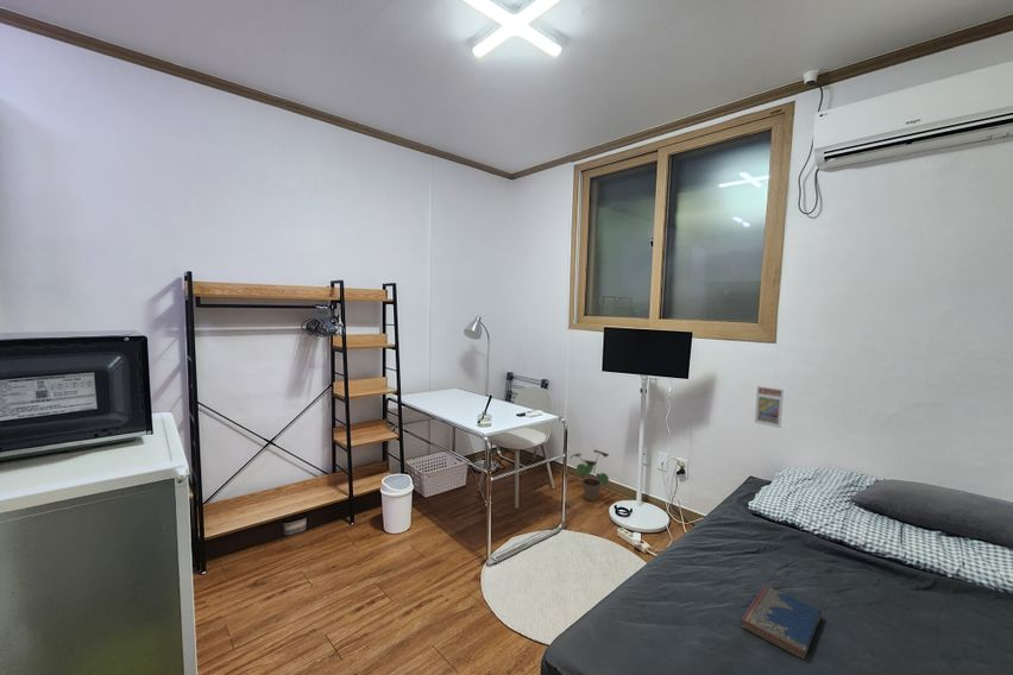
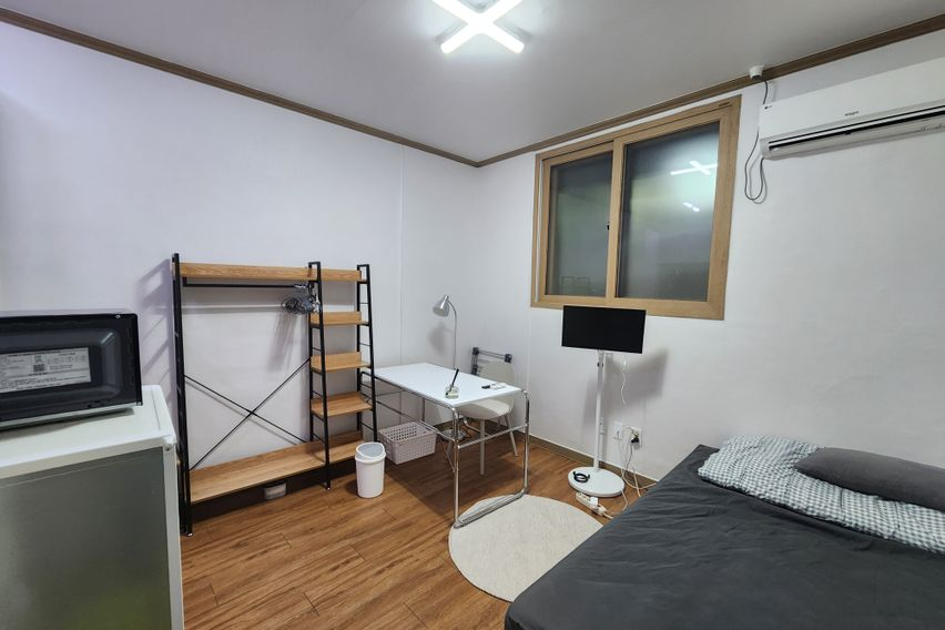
- potted plant [570,449,610,503]
- hardcover book [740,583,823,661]
- trading card display case [754,385,785,429]
